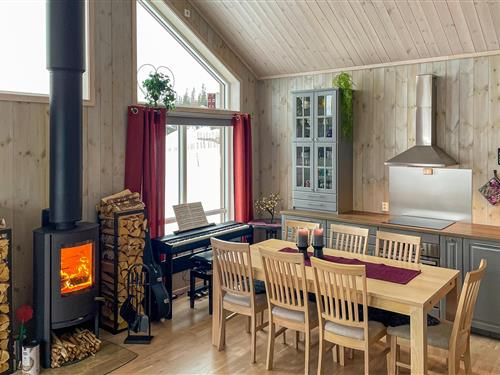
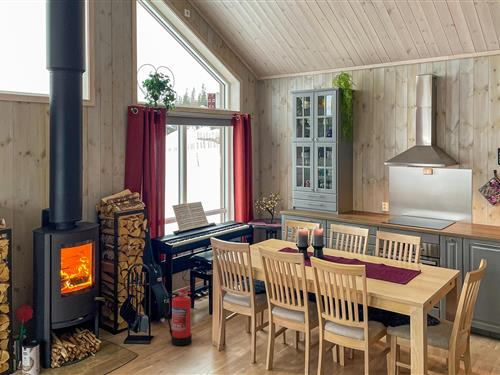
+ fire extinguisher [163,286,193,346]
